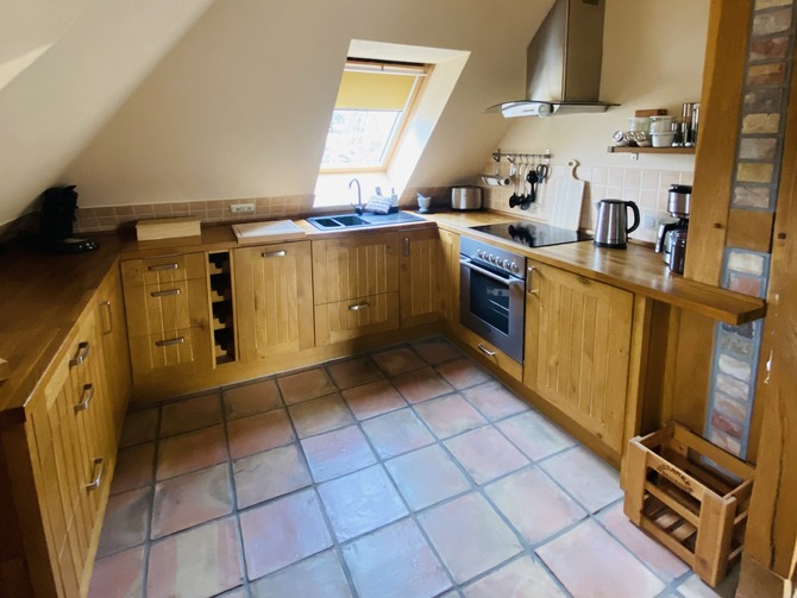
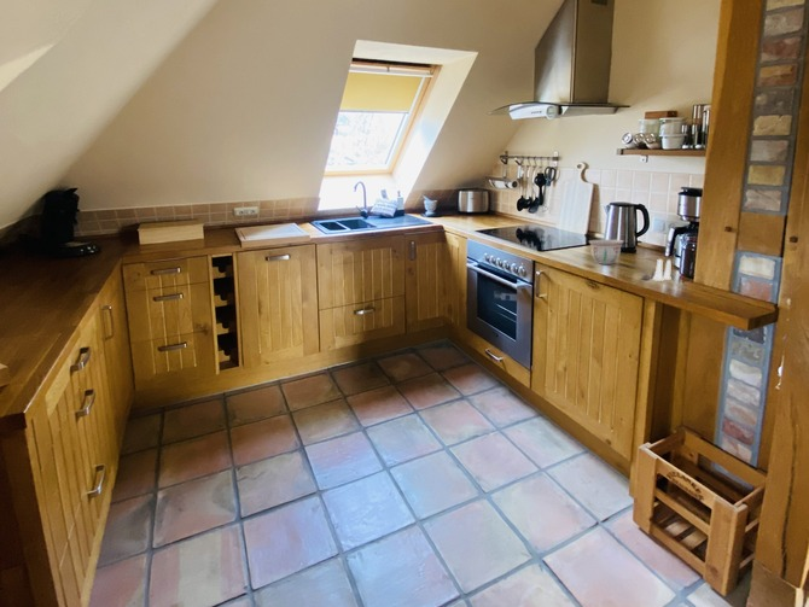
+ salt and pepper shaker set [640,258,673,282]
+ bowl [588,239,624,265]
